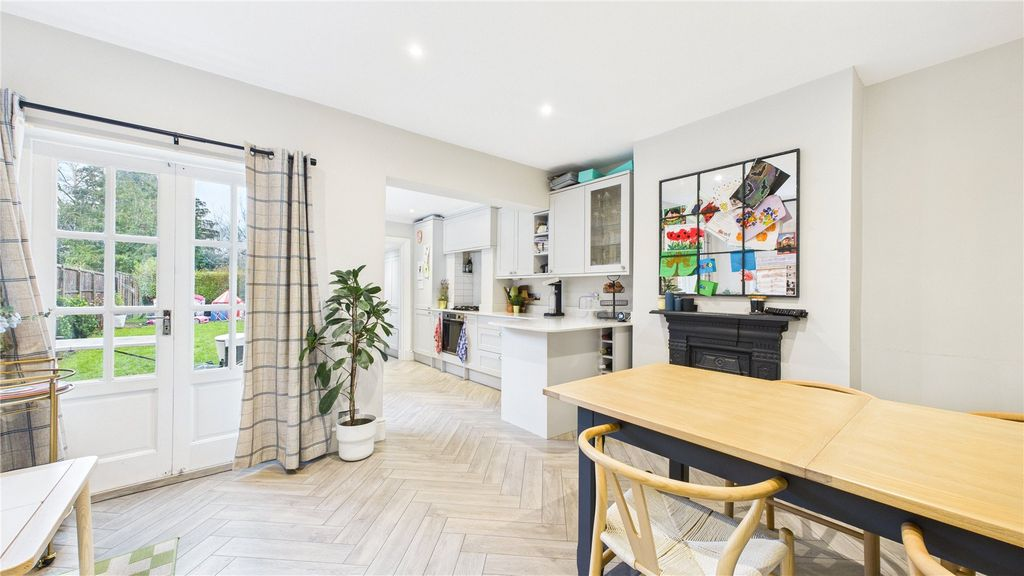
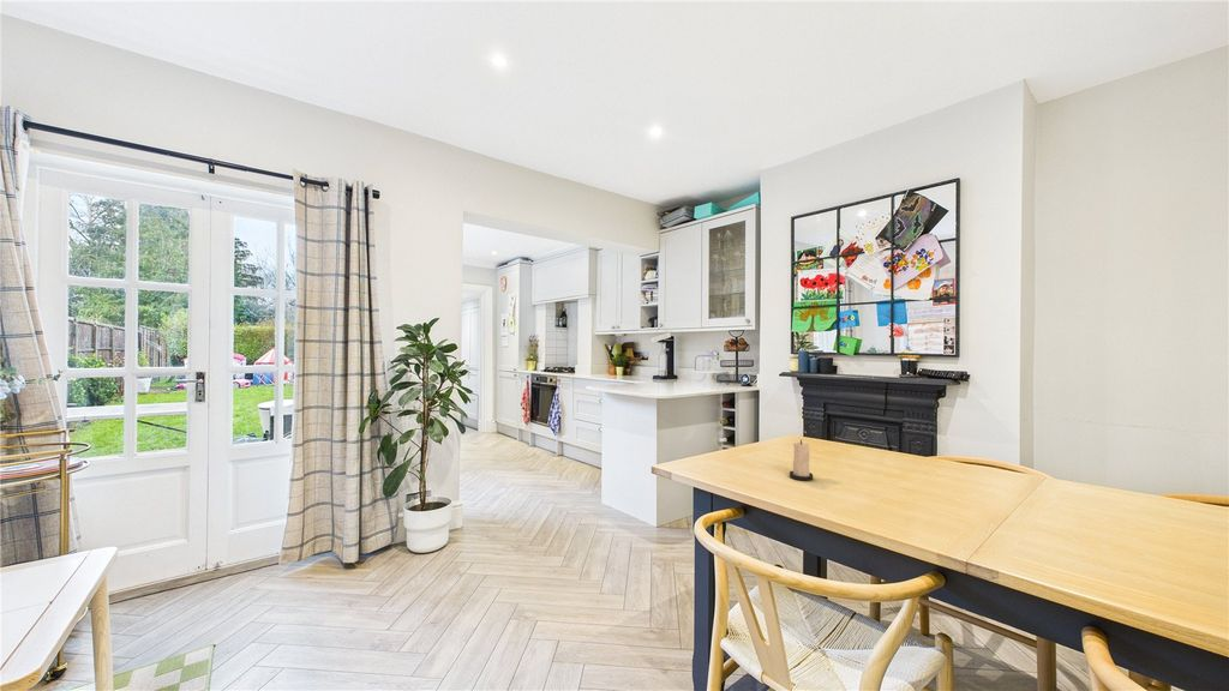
+ candle [789,439,814,481]
